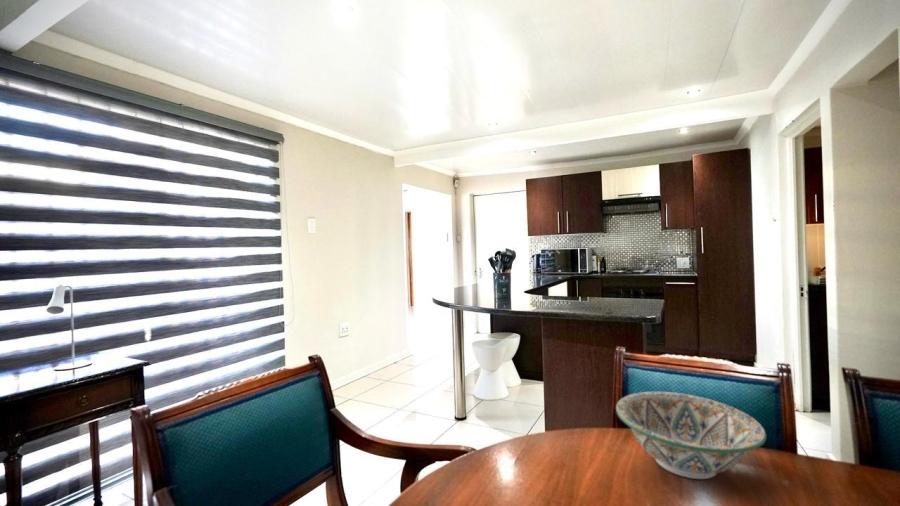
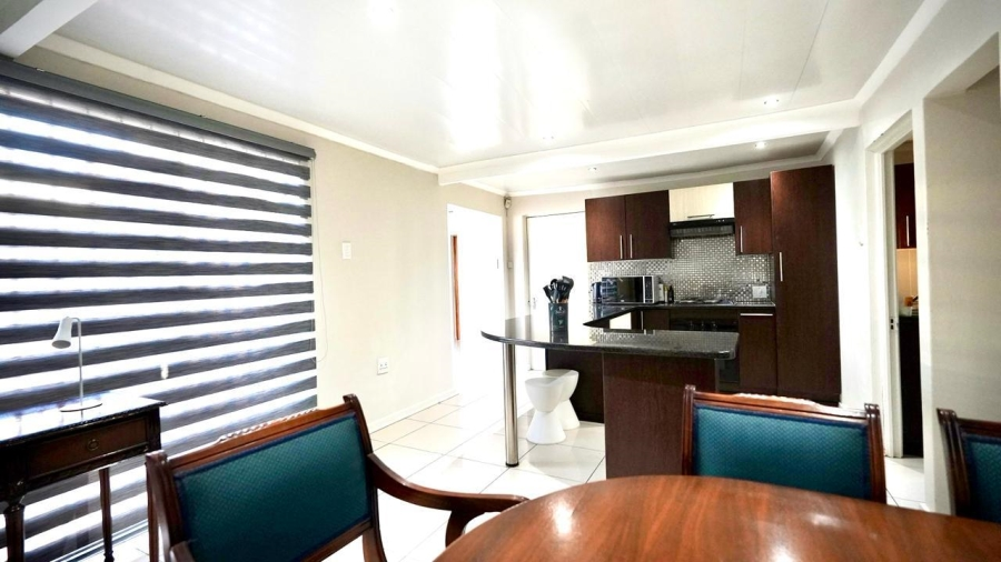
- decorative bowl [615,391,767,480]
